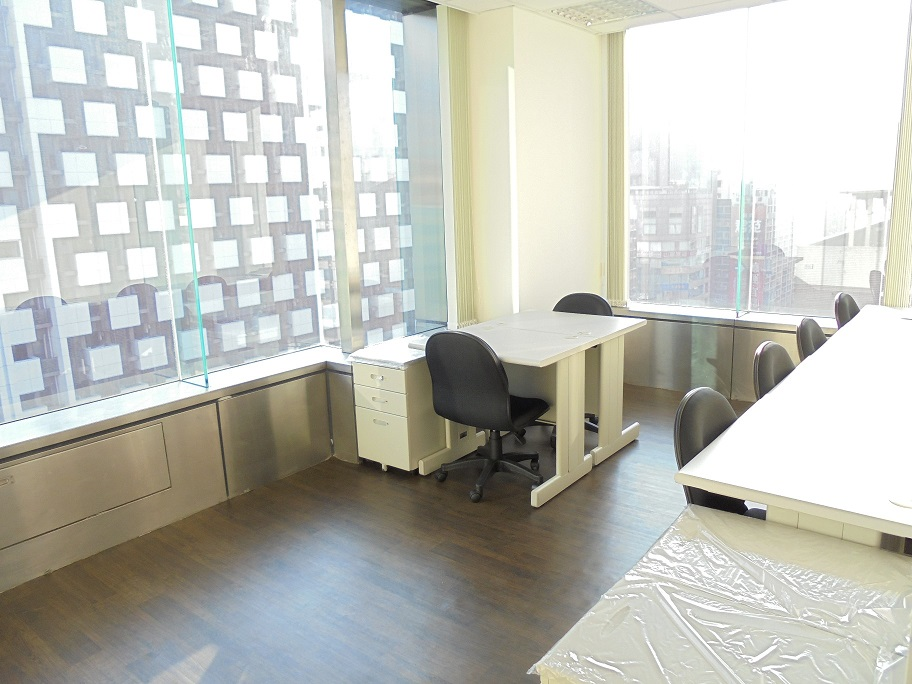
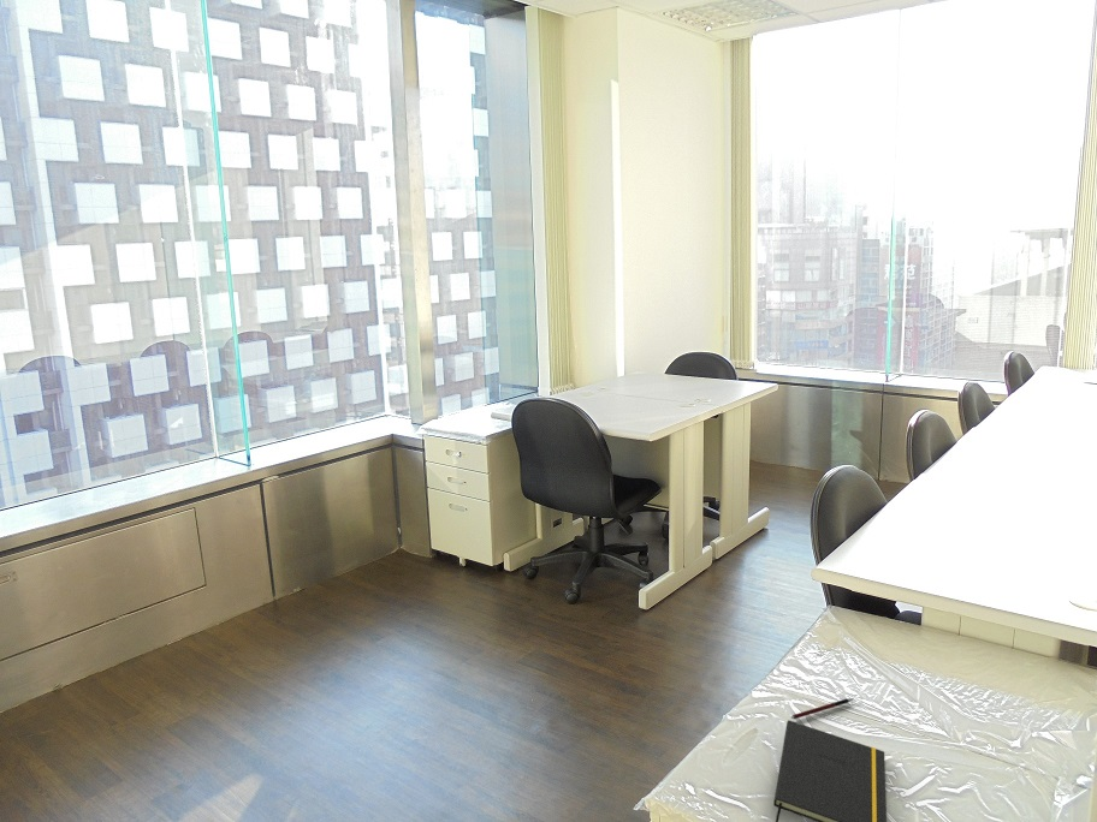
+ pen [790,697,855,720]
+ notepad [772,719,888,822]
